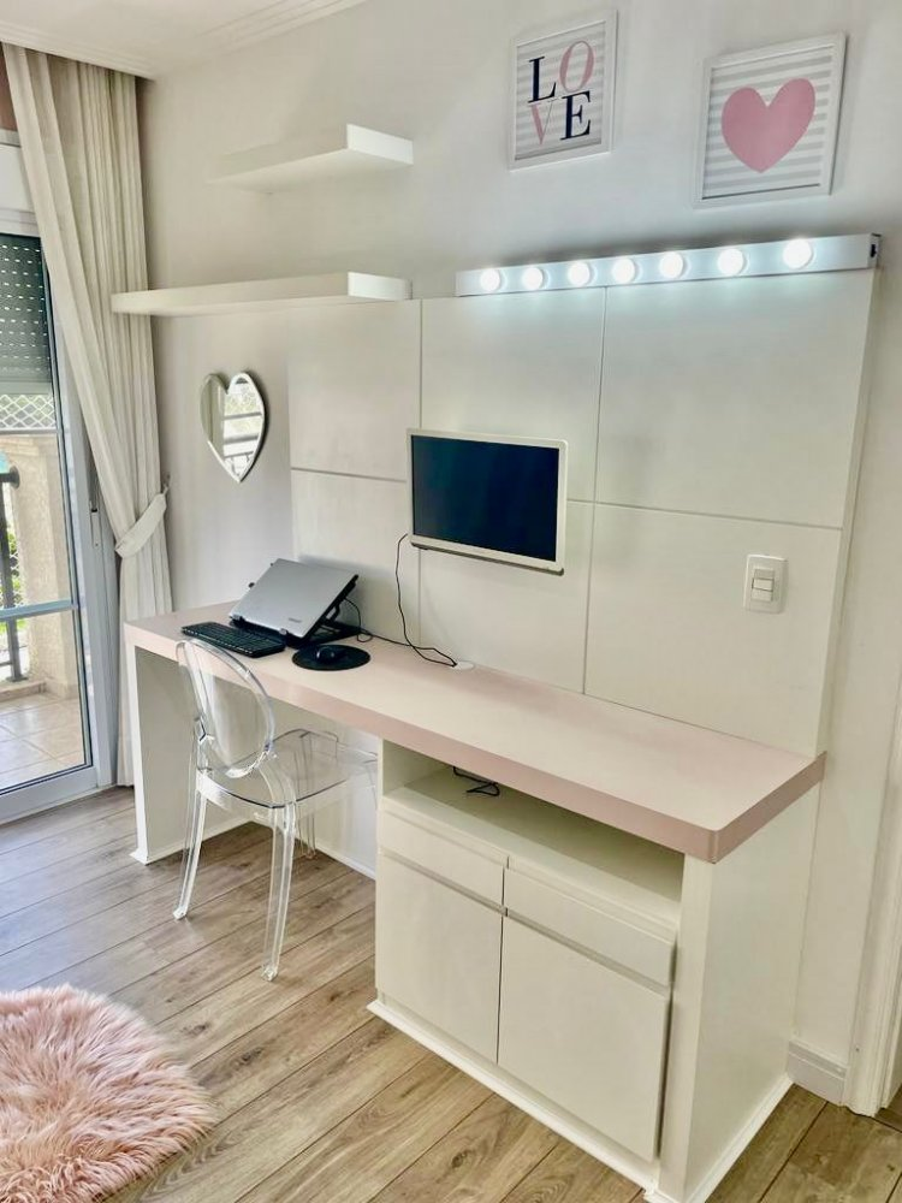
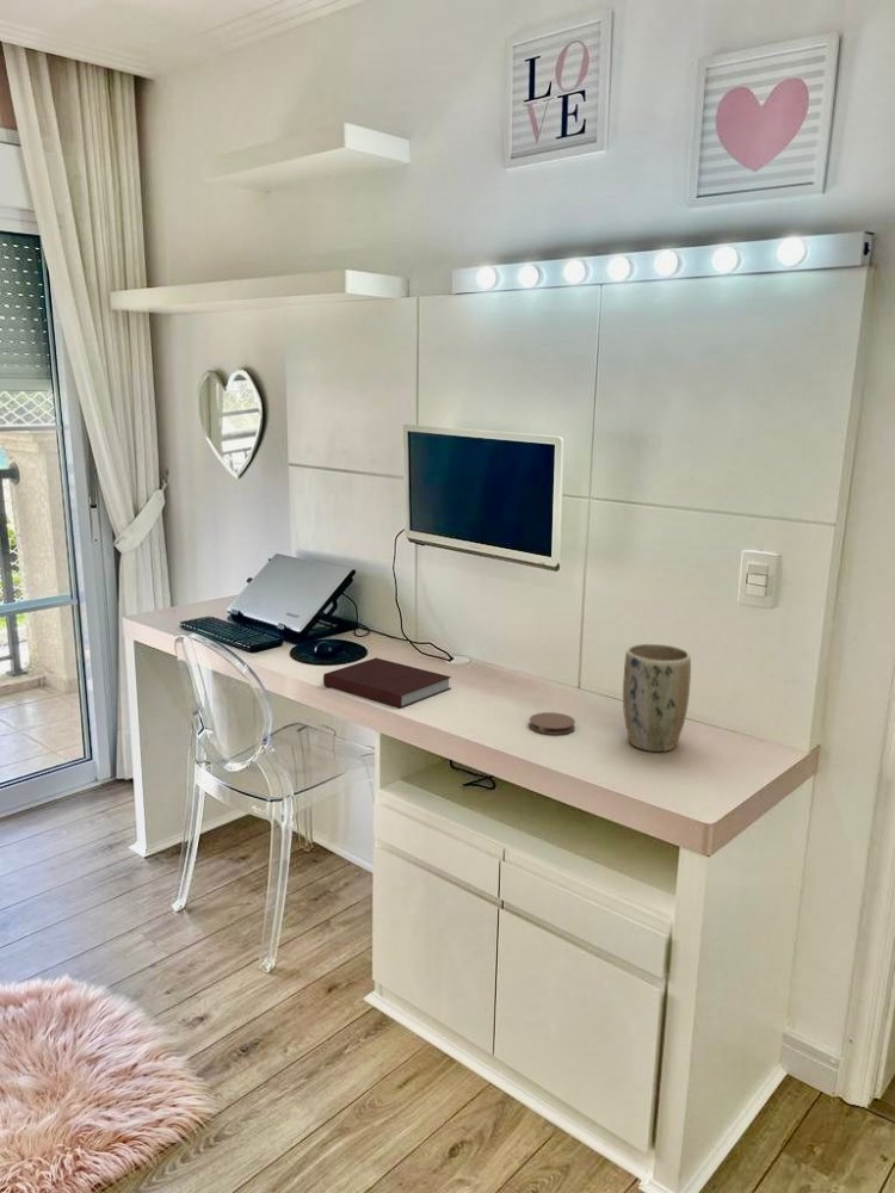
+ notebook [322,657,452,710]
+ coaster [527,711,576,736]
+ plant pot [622,643,692,753]
